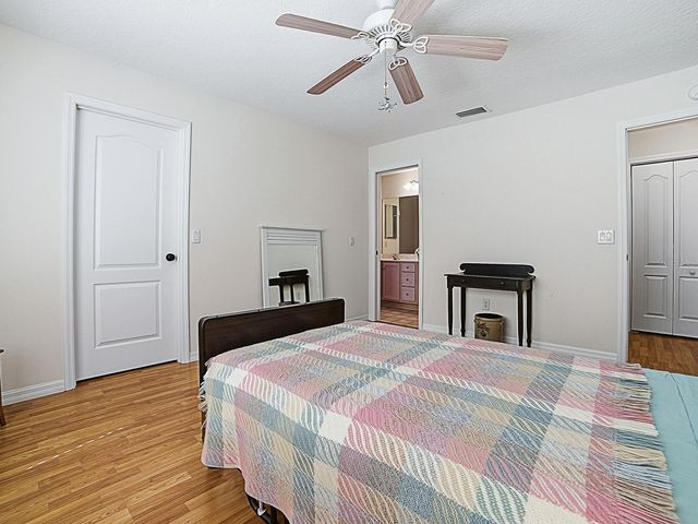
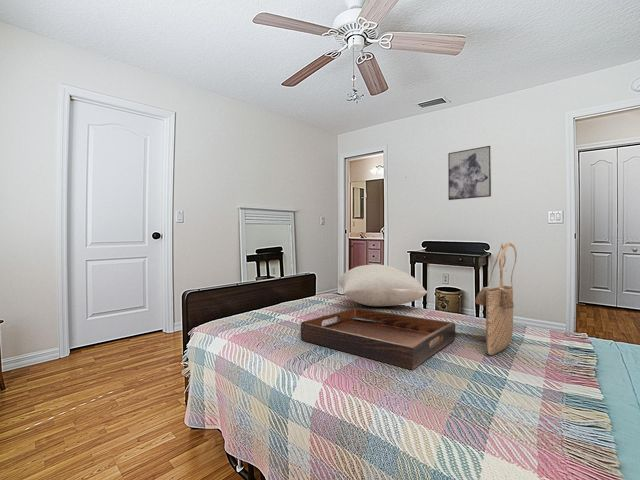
+ serving tray [300,307,456,371]
+ pillow [337,263,429,307]
+ wall art [447,145,492,201]
+ tote bag [474,242,518,356]
